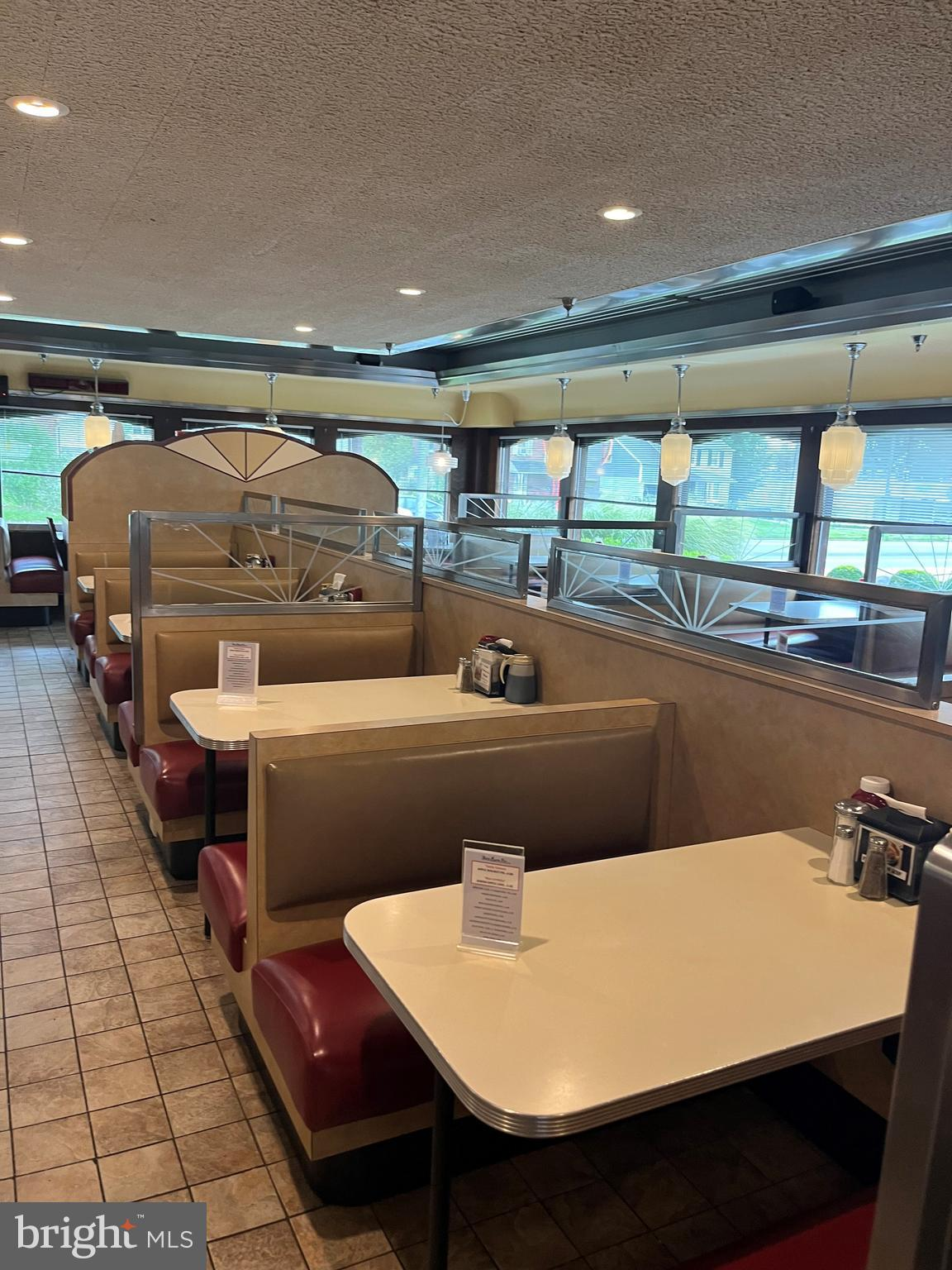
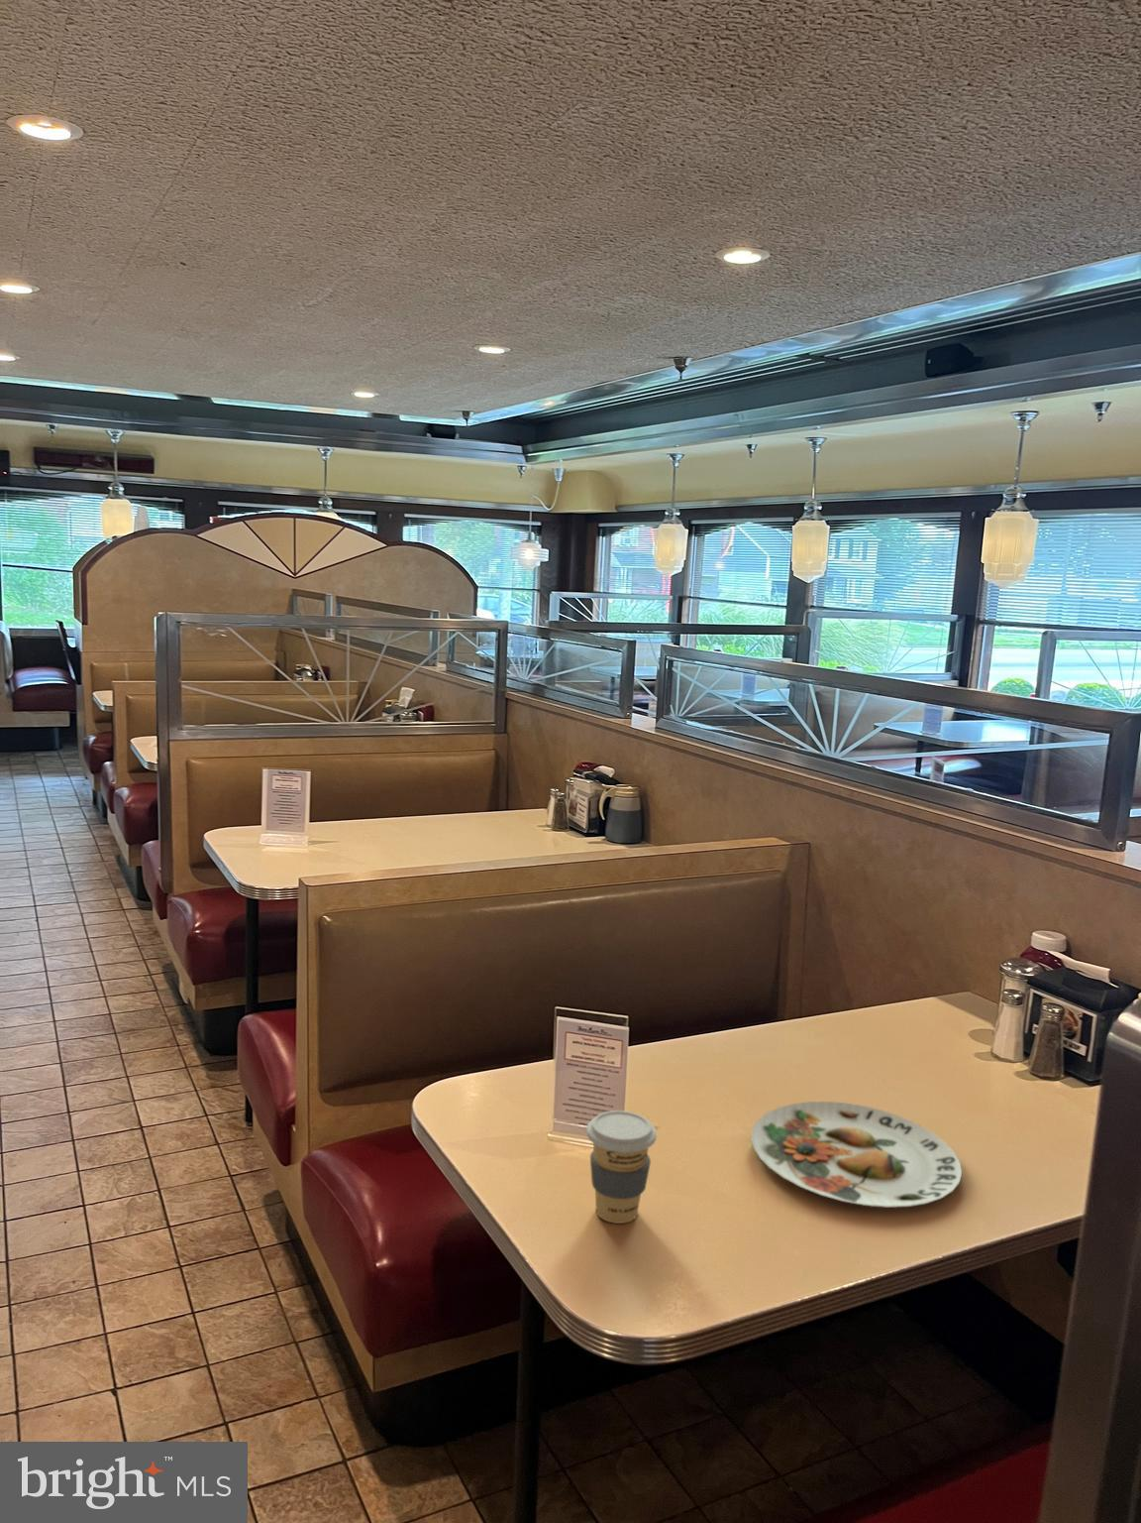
+ plate [750,1101,962,1209]
+ coffee cup [585,1109,658,1224]
